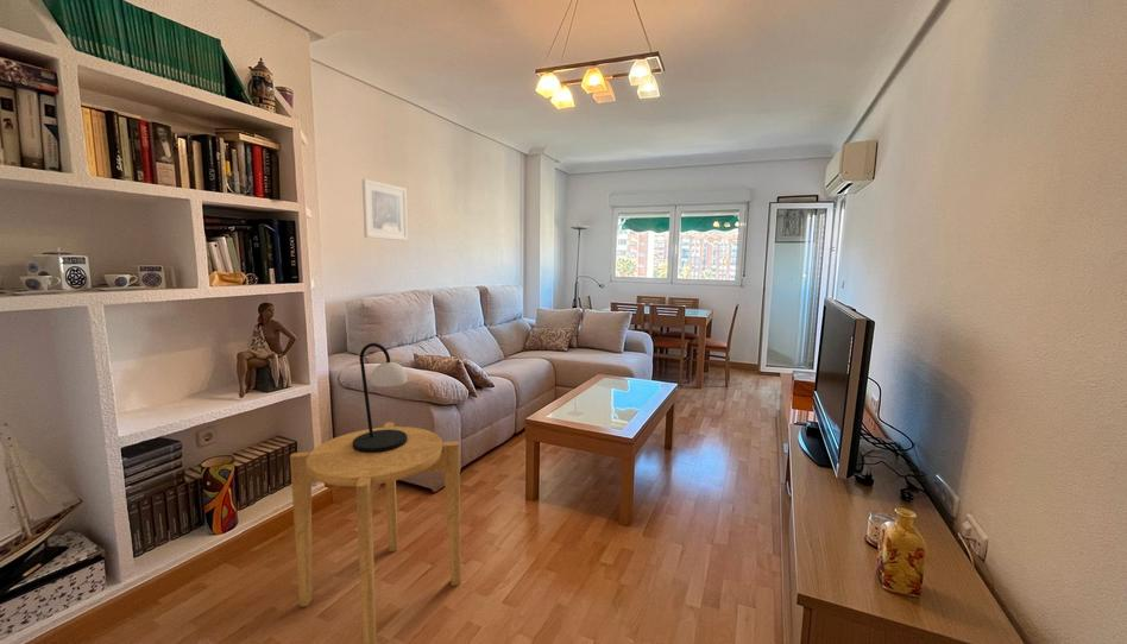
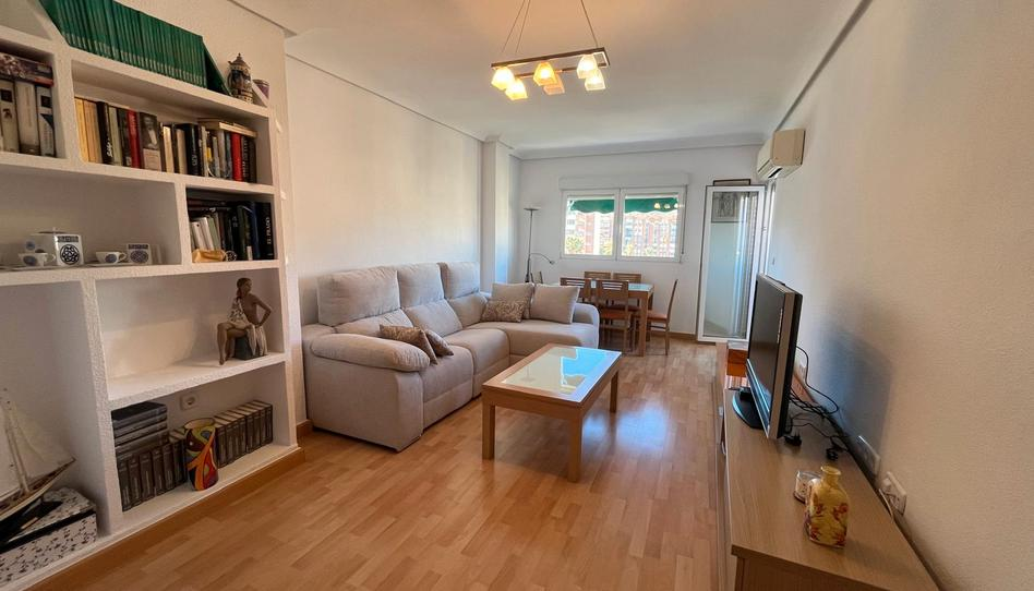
- side table [289,421,462,644]
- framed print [361,178,409,241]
- table lamp [352,342,408,453]
